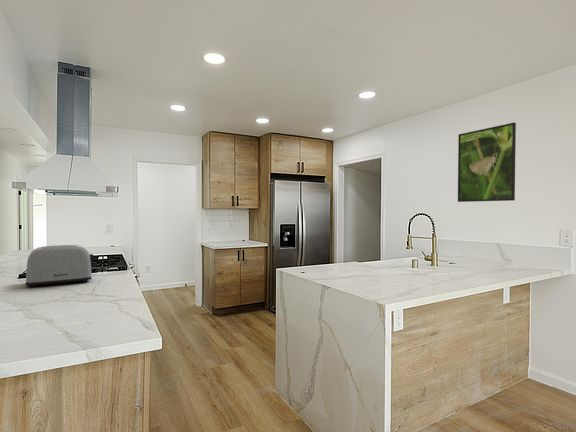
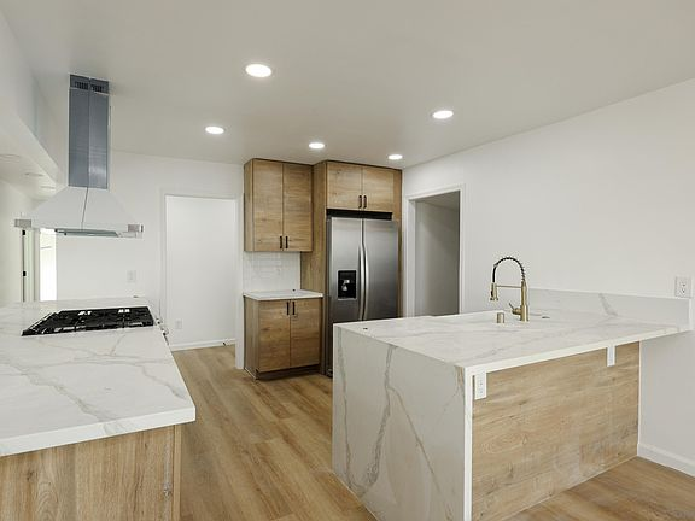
- toaster [25,244,94,288]
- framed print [457,121,517,203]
